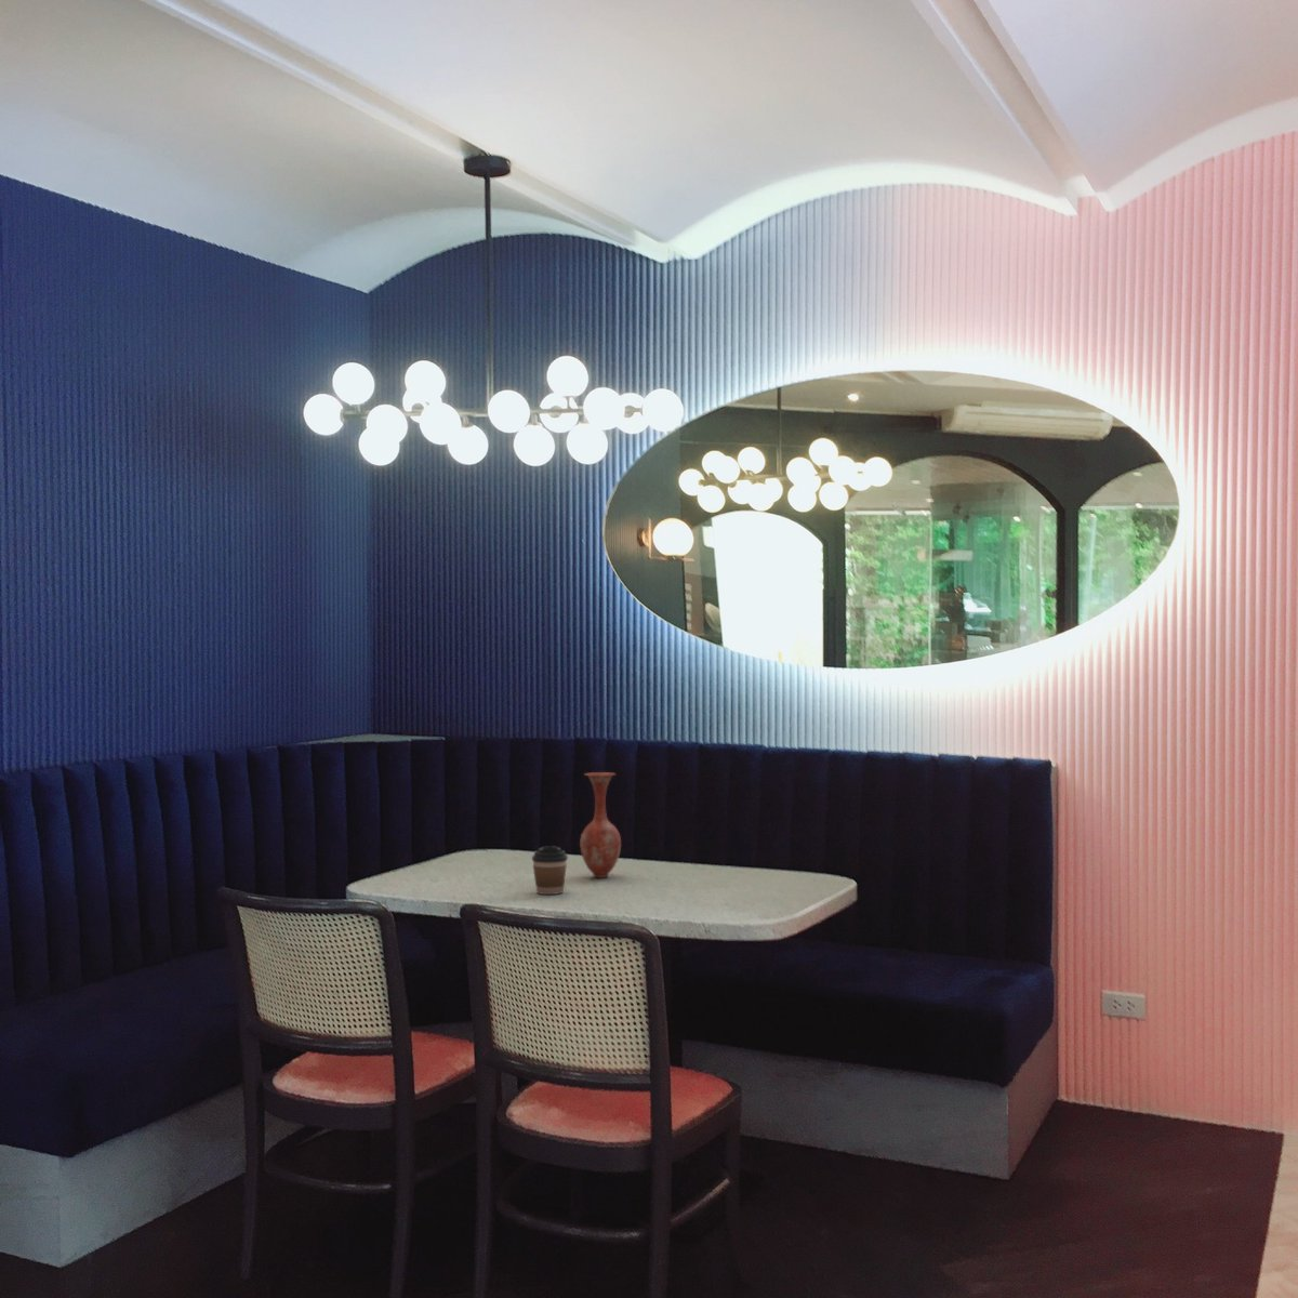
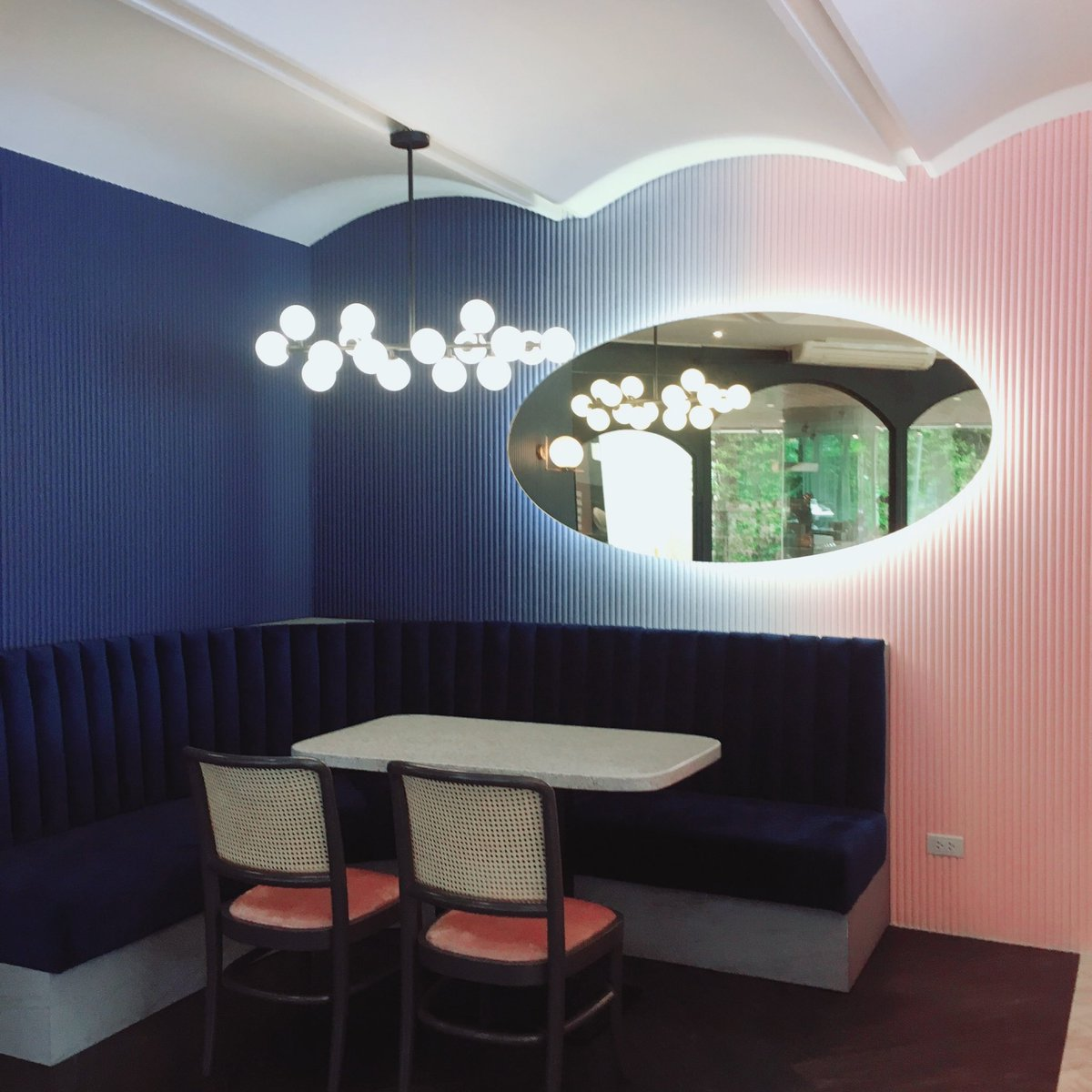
- coffee cup [531,845,569,895]
- vase [579,771,622,878]
